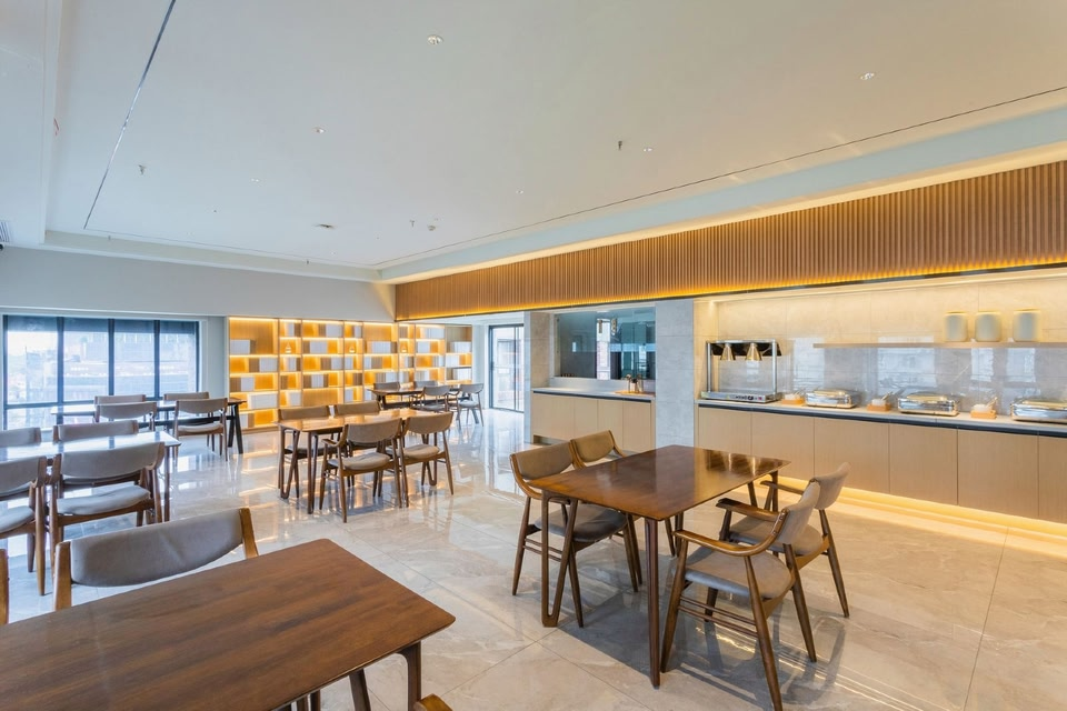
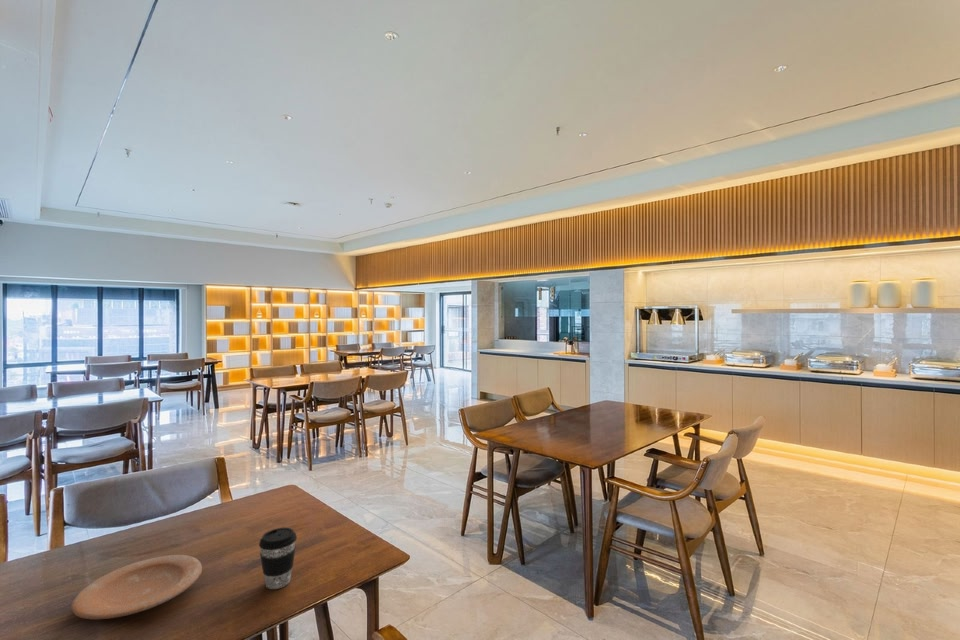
+ coffee cup [258,527,298,590]
+ plate [70,554,203,620]
